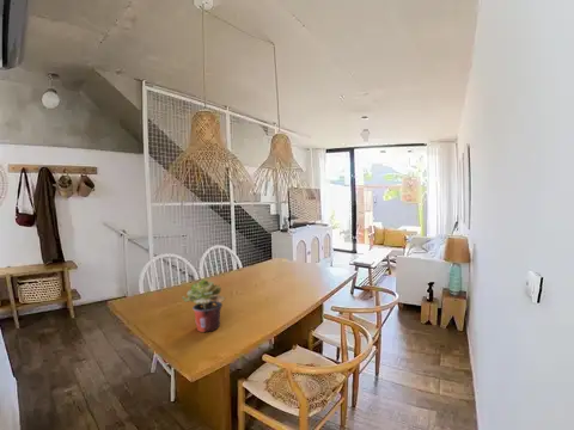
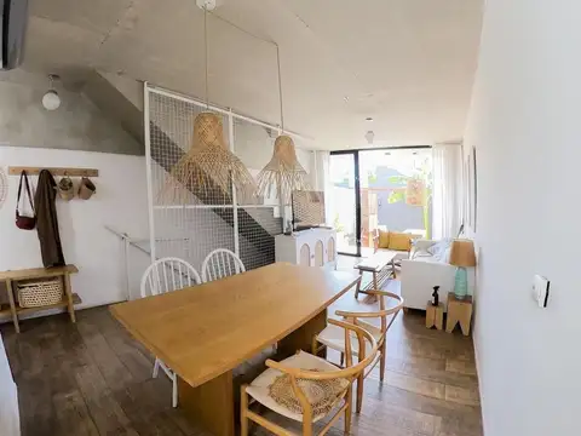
- potted plant [182,278,227,333]
